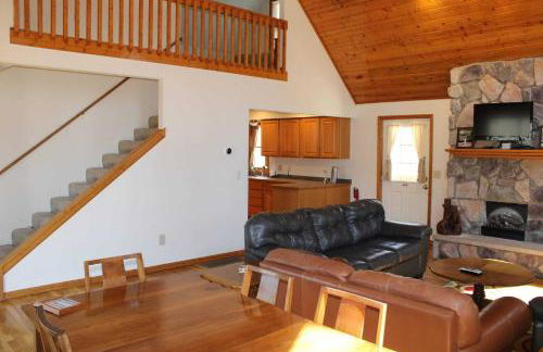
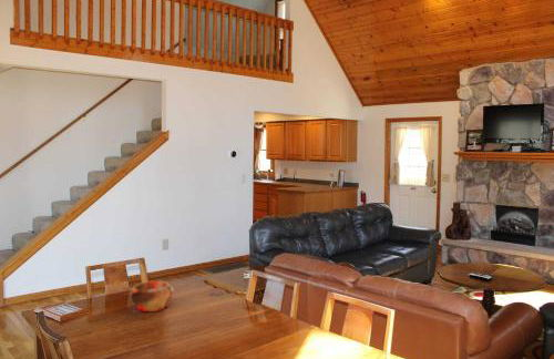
+ bowl [130,279,174,312]
